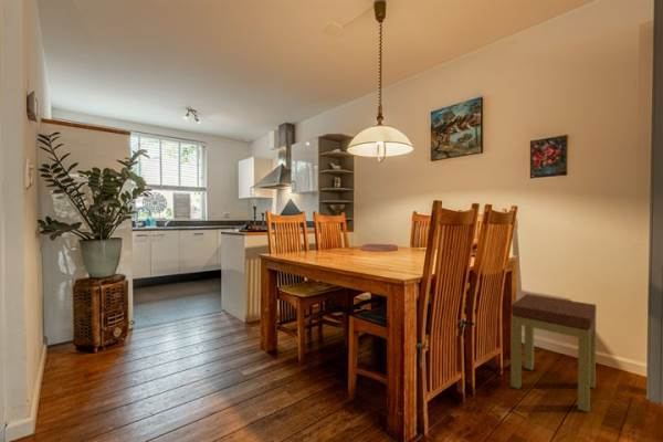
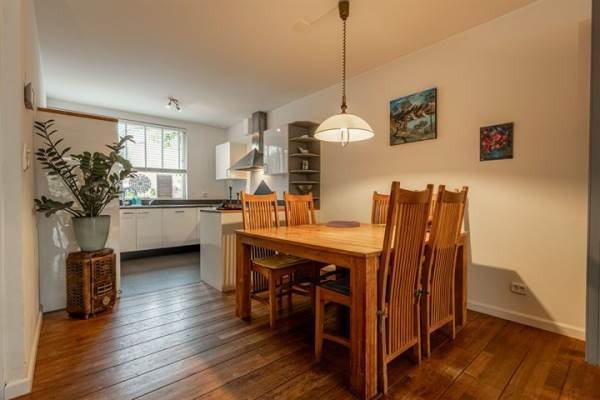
- side table [509,293,597,413]
